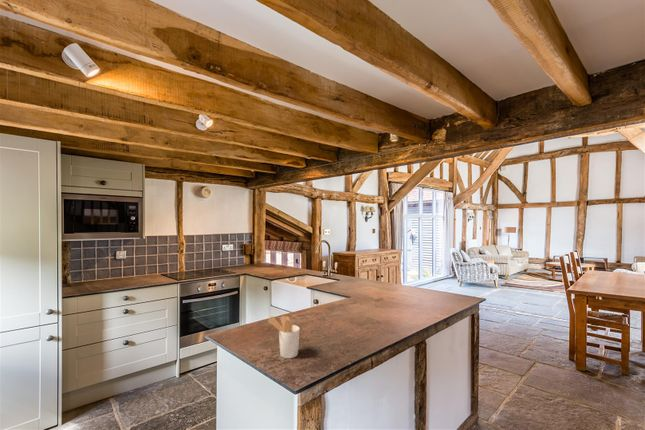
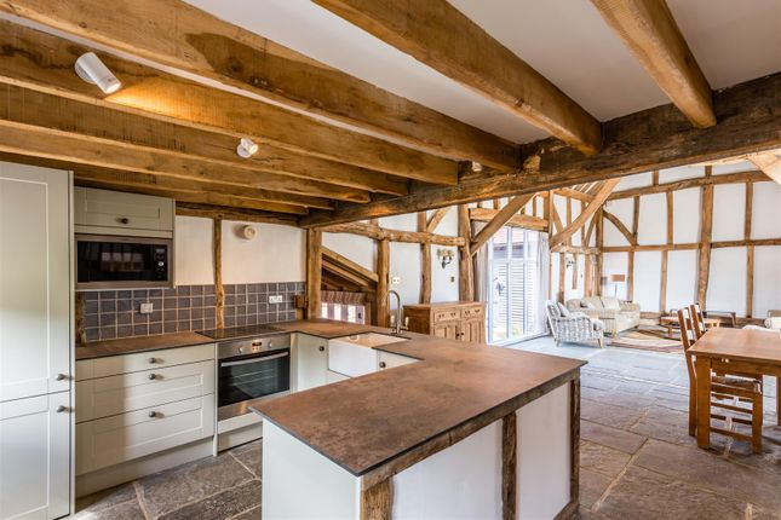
- utensil holder [267,315,301,359]
